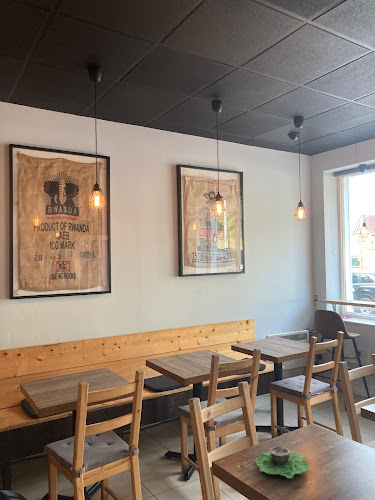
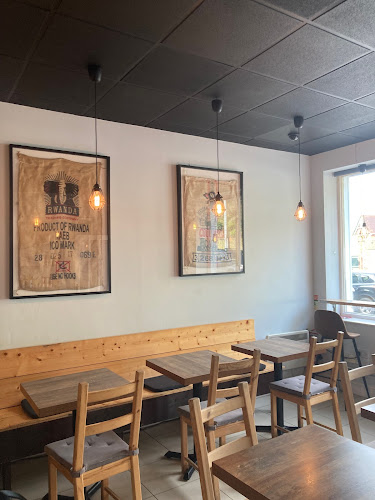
- succulent planter [254,445,310,479]
